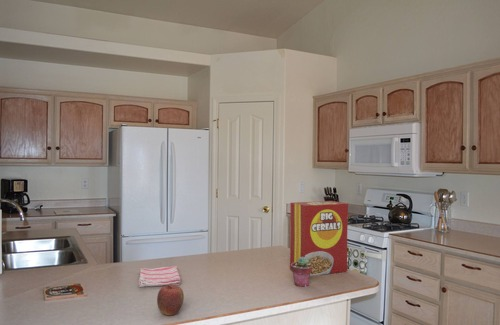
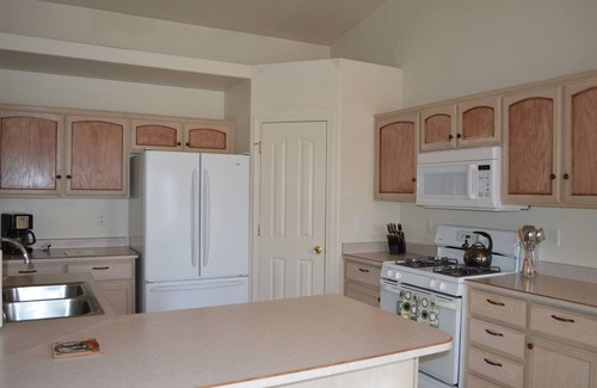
- potted succulent [290,256,312,288]
- cereal box [289,200,349,277]
- apple [156,285,185,316]
- dish towel [138,265,182,288]
